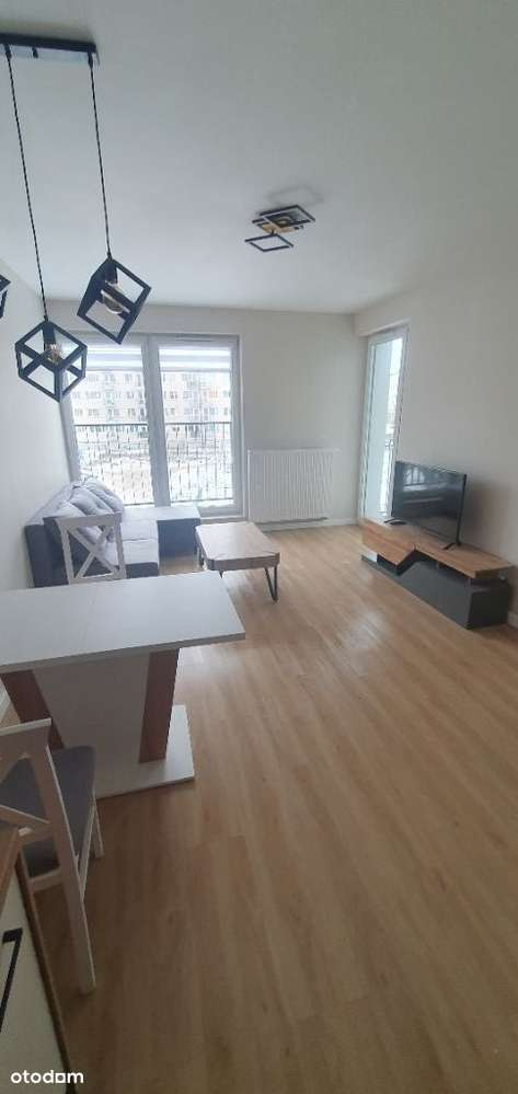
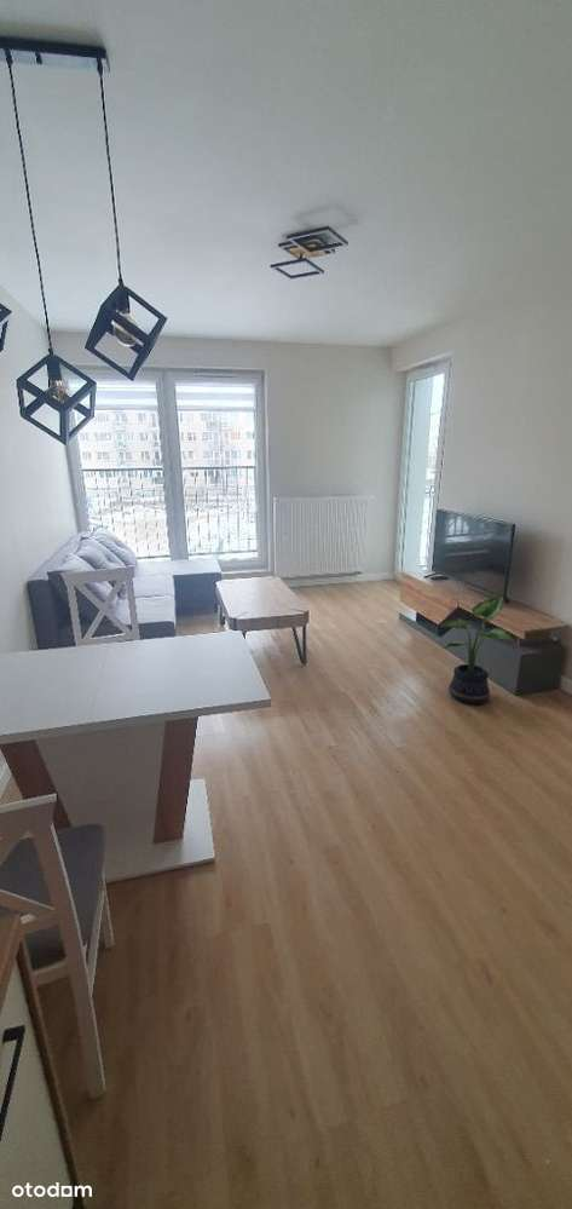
+ potted plant [439,595,516,706]
